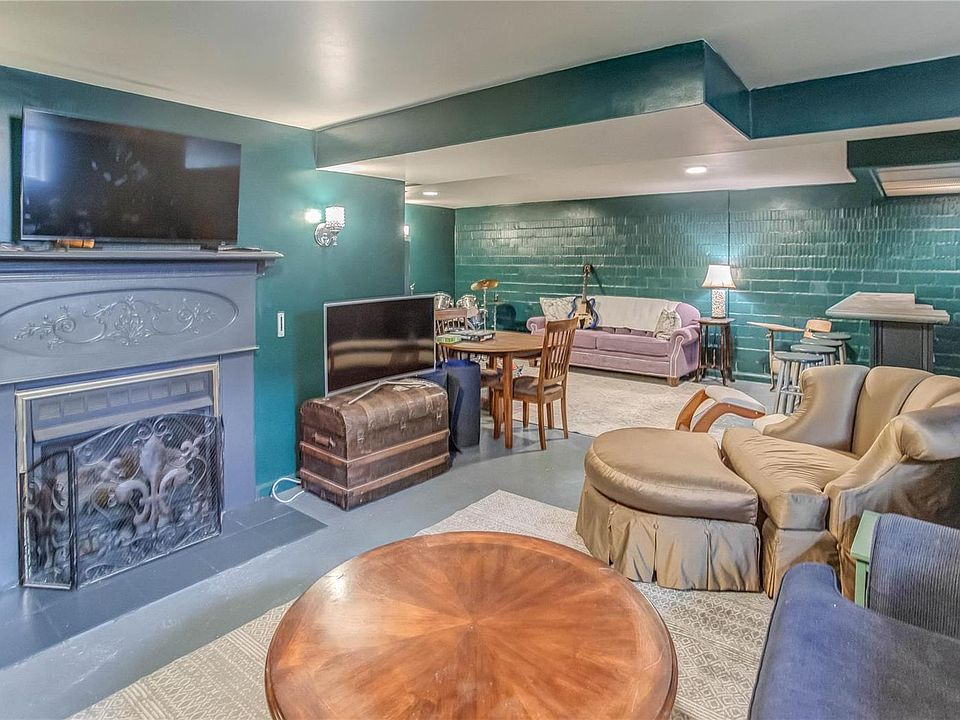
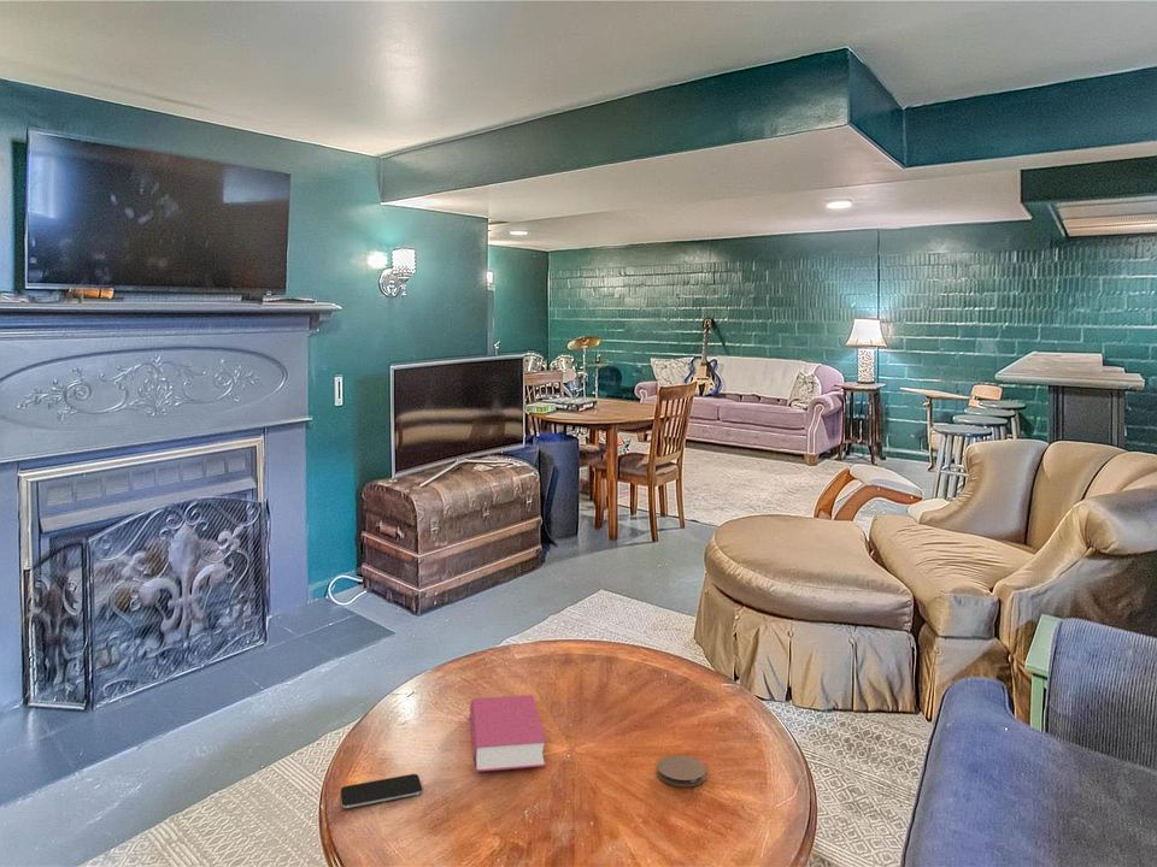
+ smartphone [340,773,423,809]
+ book [469,694,547,773]
+ coaster [656,754,707,788]
